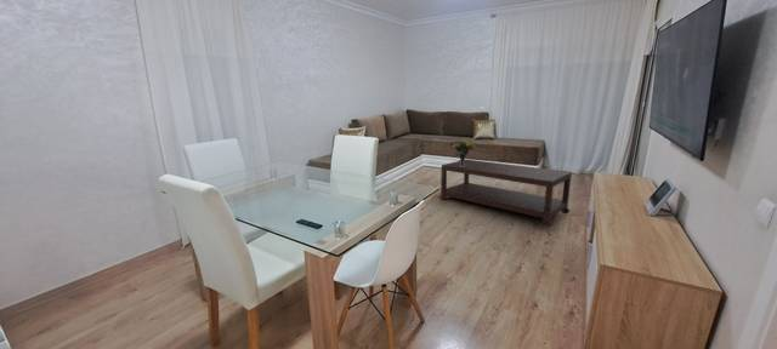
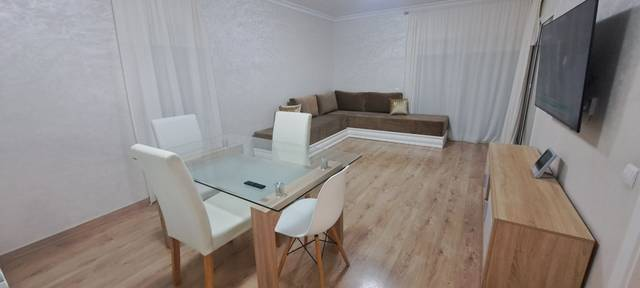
- coffee table [438,159,573,228]
- bouquet [448,138,476,167]
